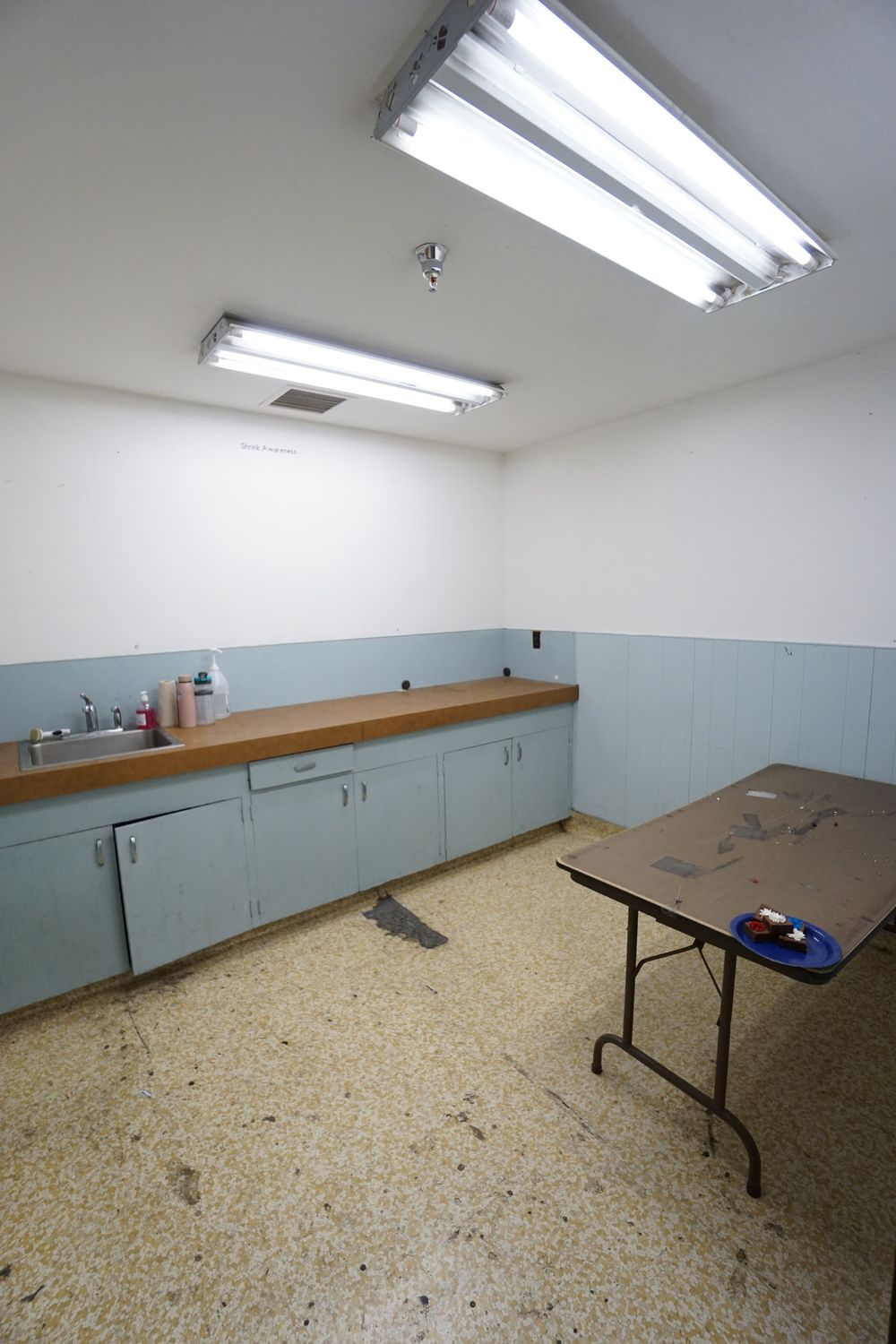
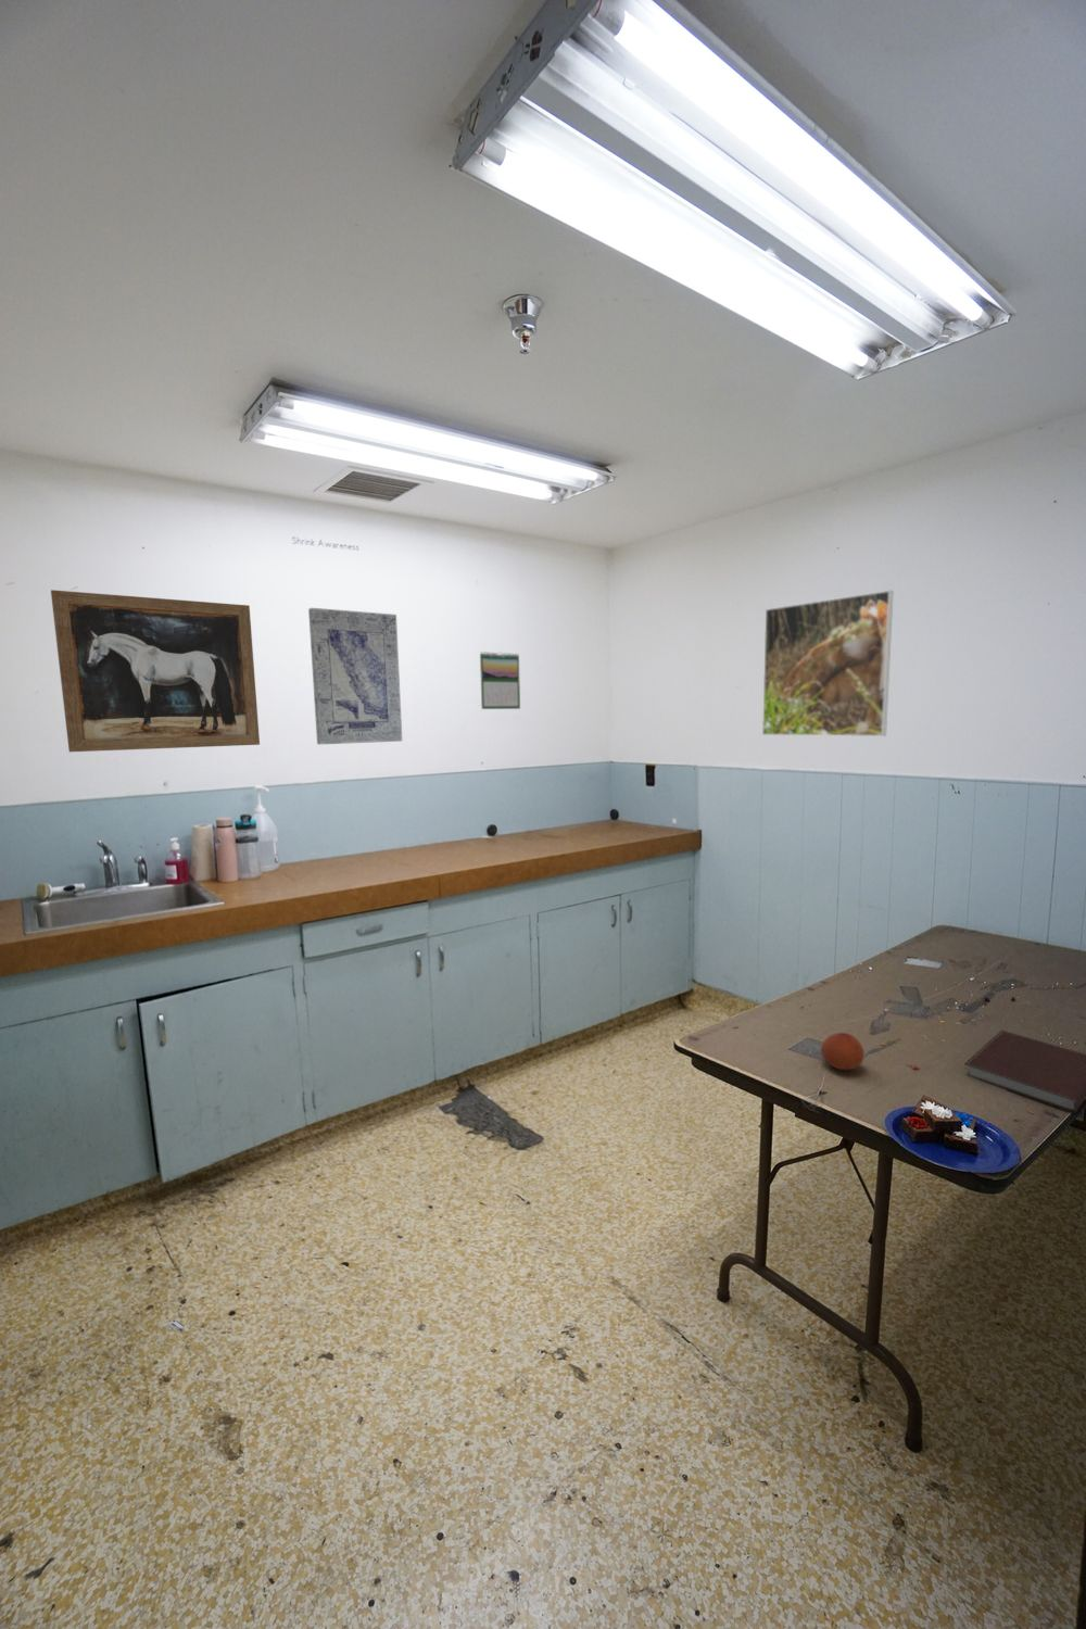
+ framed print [761,590,894,737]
+ calendar [479,651,521,710]
+ fruit [819,1031,865,1070]
+ notebook [964,1029,1086,1114]
+ wall art [308,607,402,745]
+ wall art [50,589,261,753]
